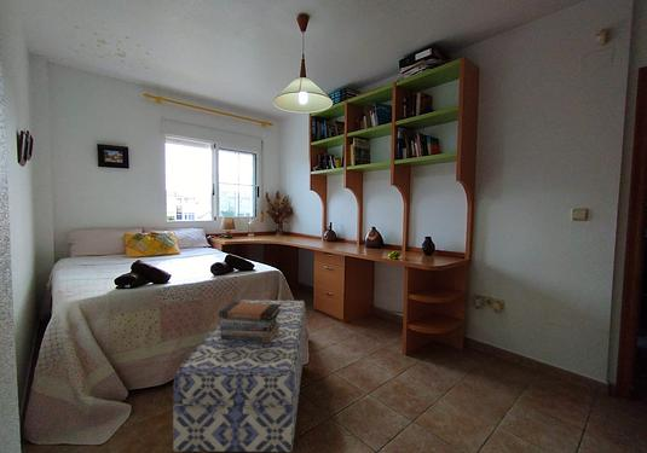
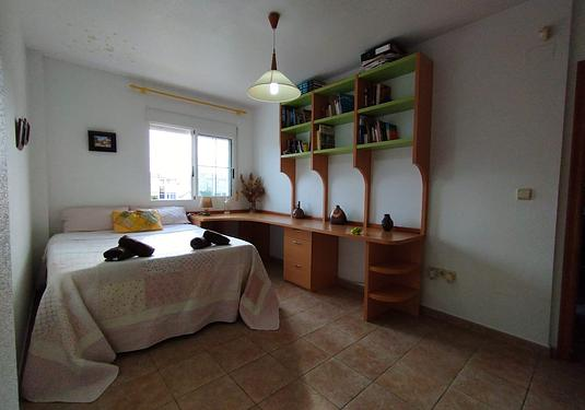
- book stack [218,301,281,343]
- bench [172,298,307,453]
